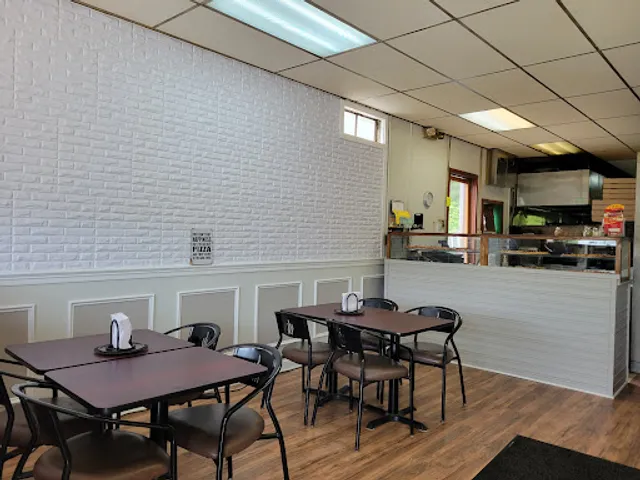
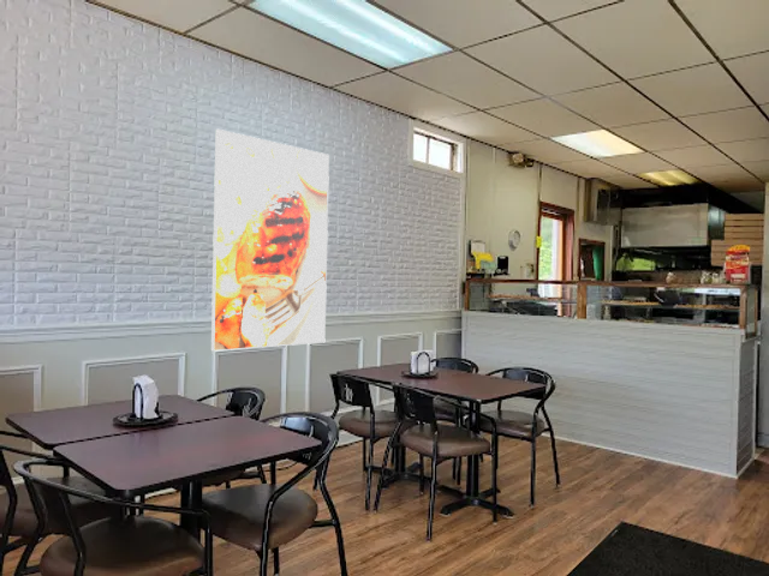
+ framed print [210,128,330,353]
